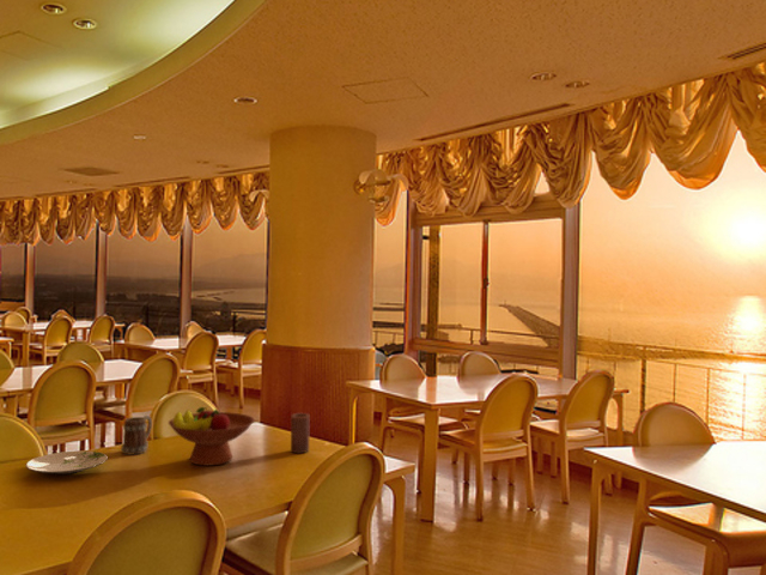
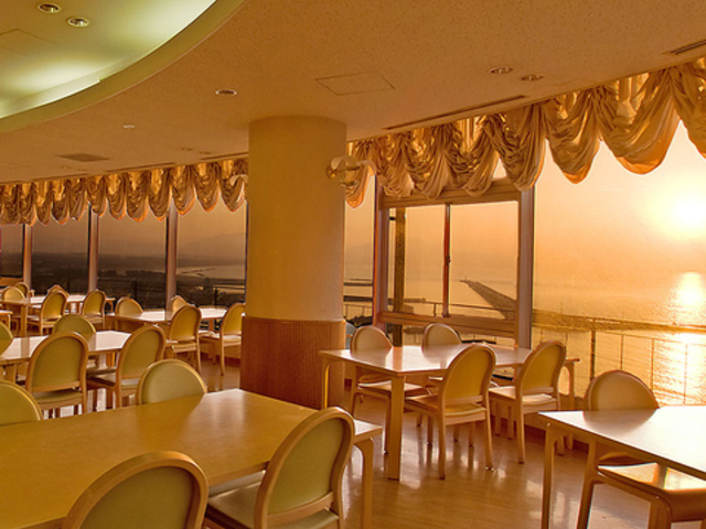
- plate [25,449,109,476]
- candle [290,412,311,454]
- fruit bowl [168,406,255,467]
- mug [120,414,153,456]
